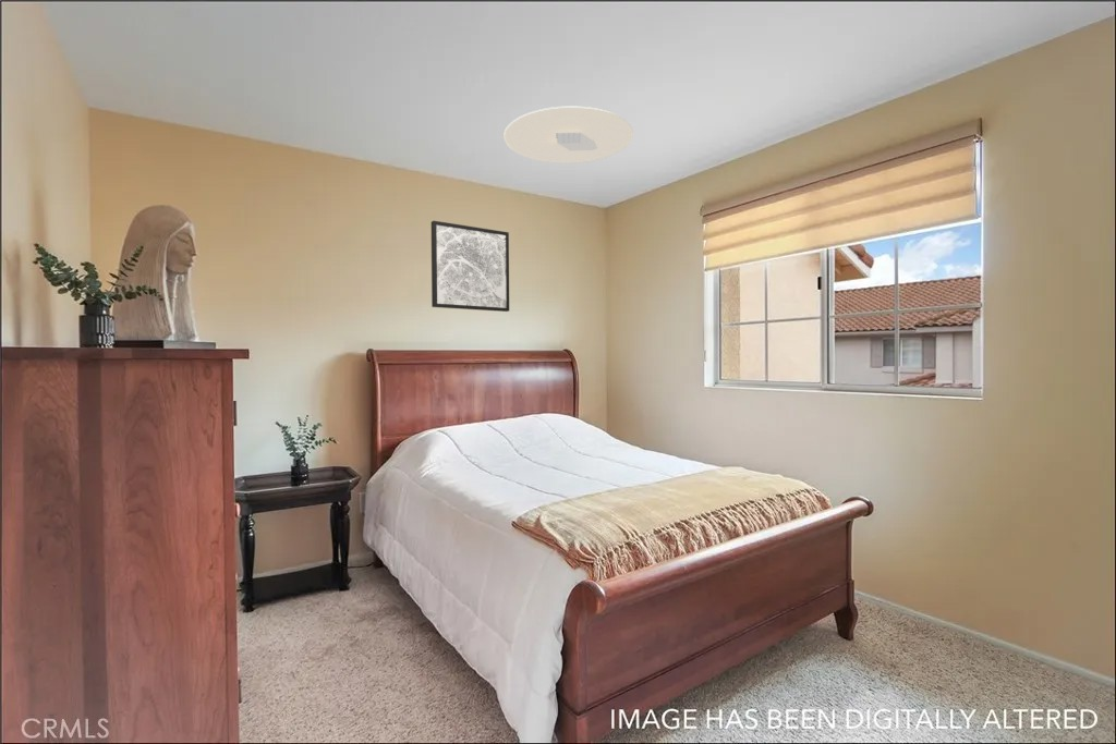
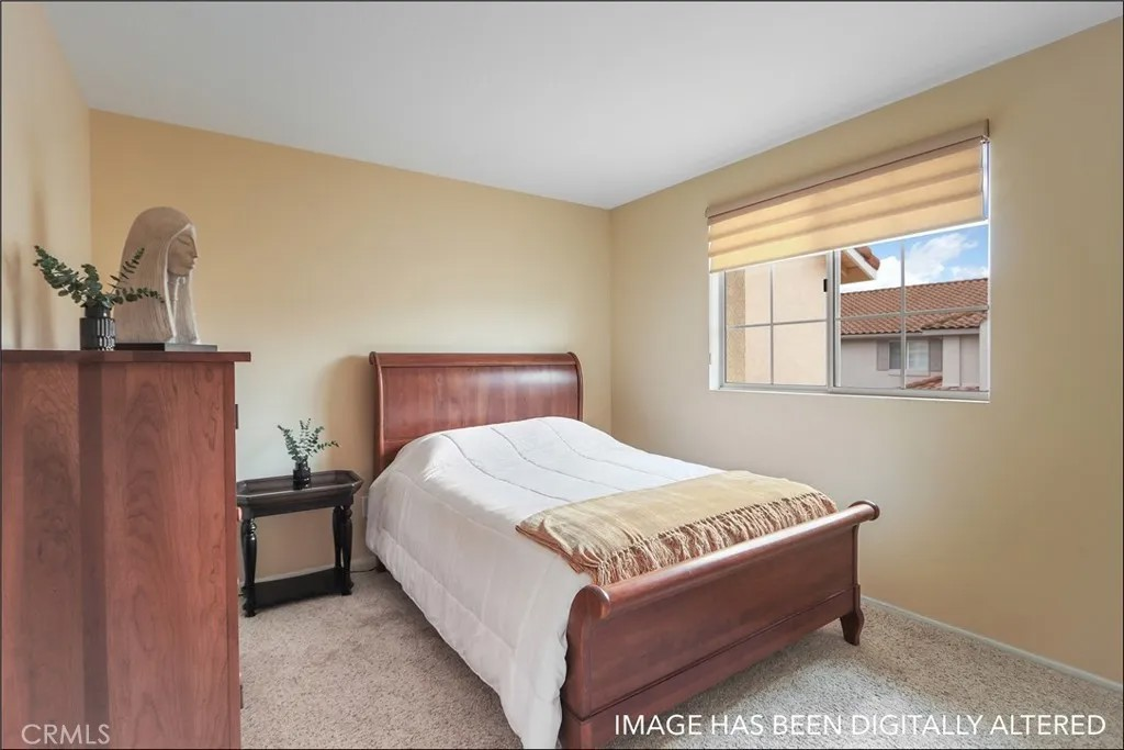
- wall art [430,220,510,313]
- ceiling light [502,106,634,164]
